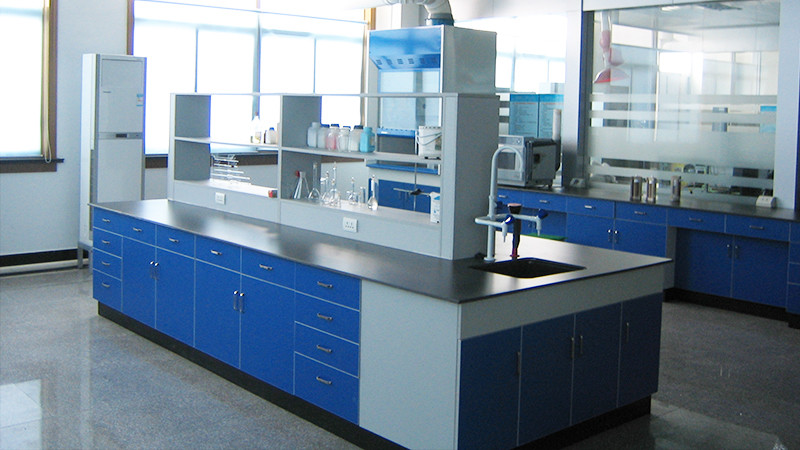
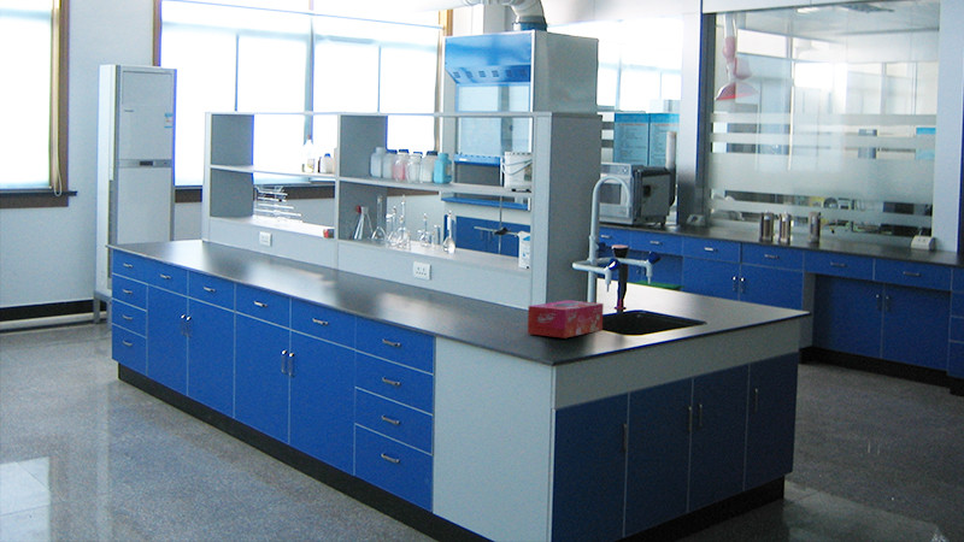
+ tissue box [527,299,605,340]
